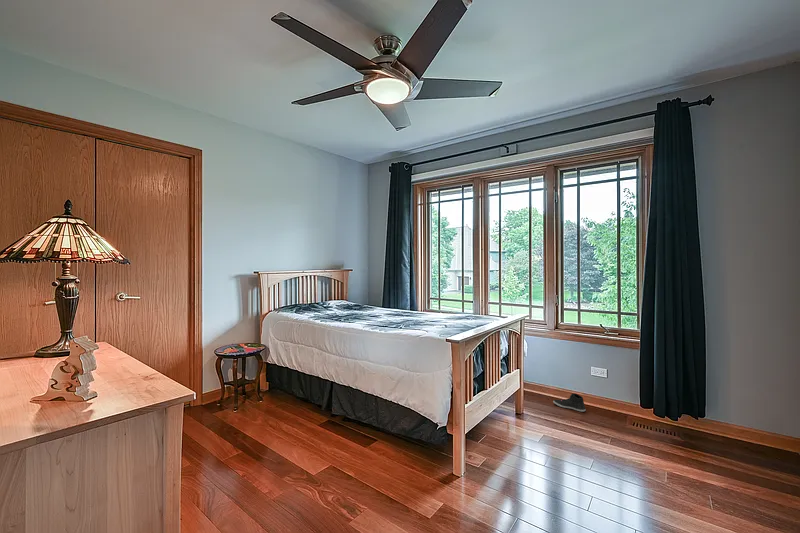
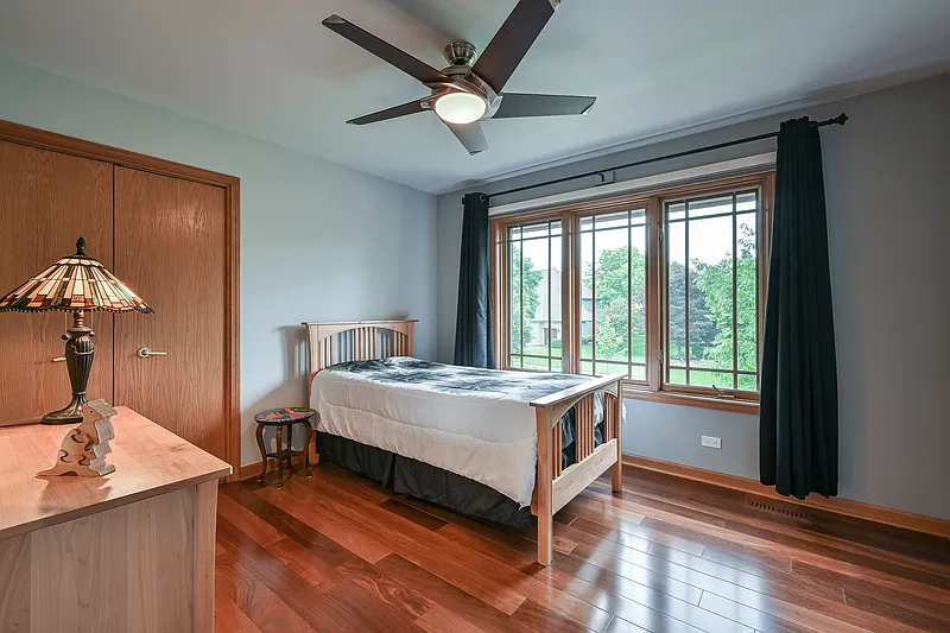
- sneaker [552,393,586,413]
